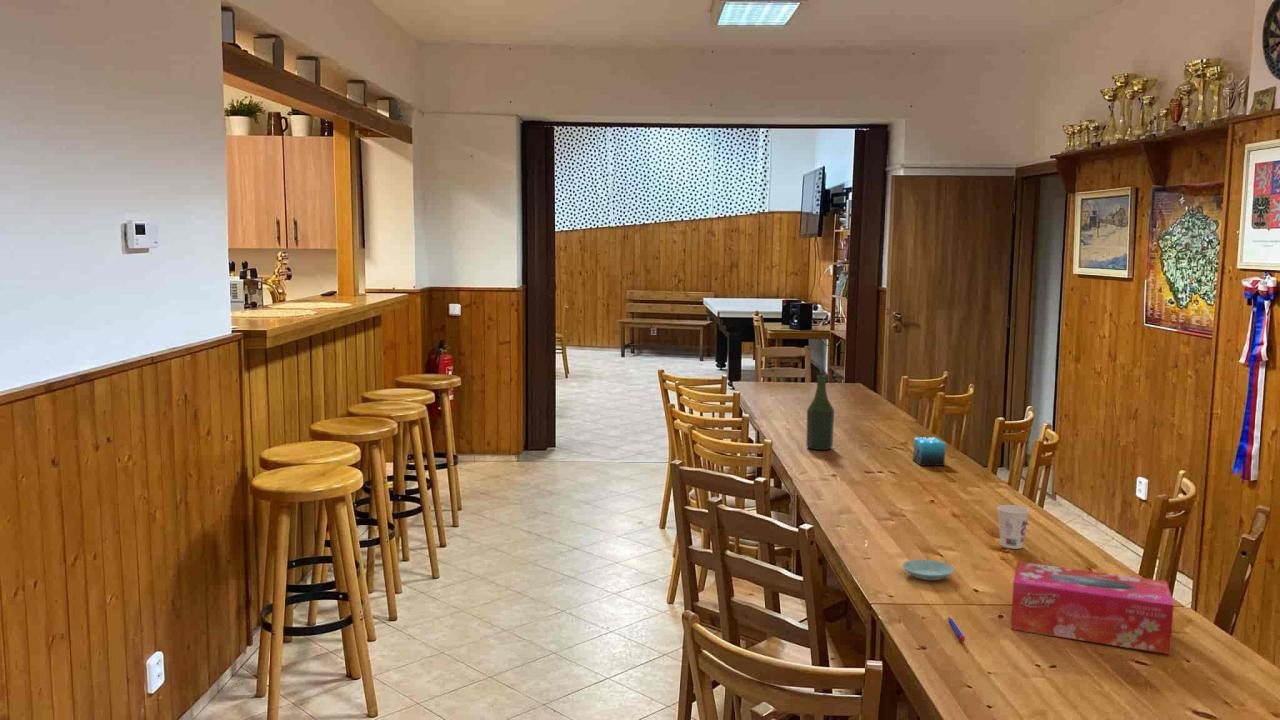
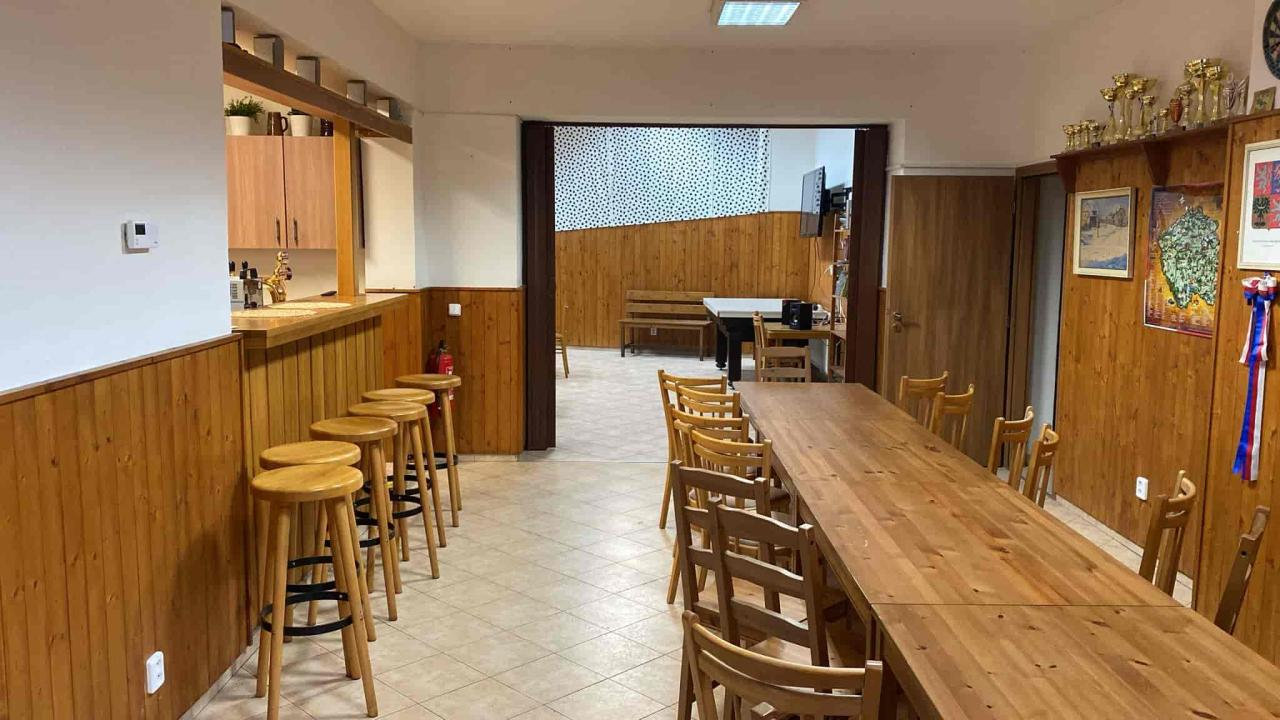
- bottle [806,374,835,451]
- candle [911,430,947,467]
- tissue box [1010,561,1175,655]
- pen [947,616,966,643]
- cup [996,504,1031,550]
- saucer [901,559,955,582]
